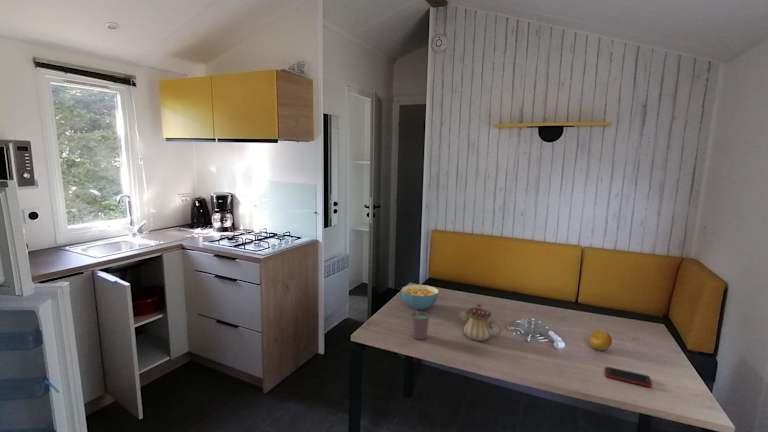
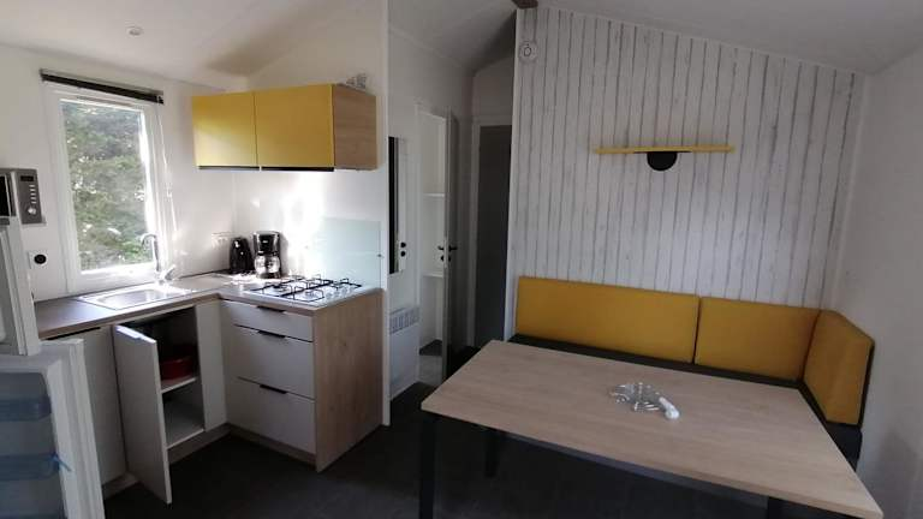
- cell phone [604,366,653,388]
- fruit [588,329,613,351]
- cereal bowl [400,284,440,311]
- teapot [458,303,503,342]
- cup [410,311,430,340]
